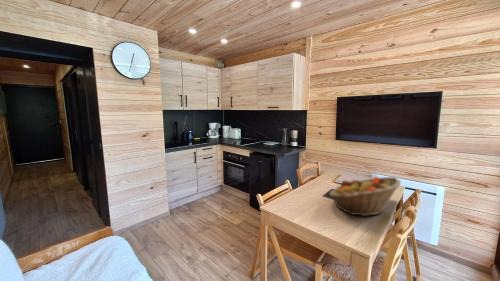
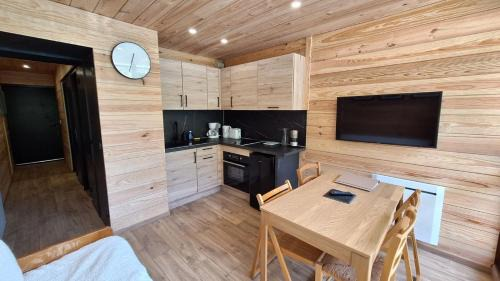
- fruit basket [328,176,402,217]
